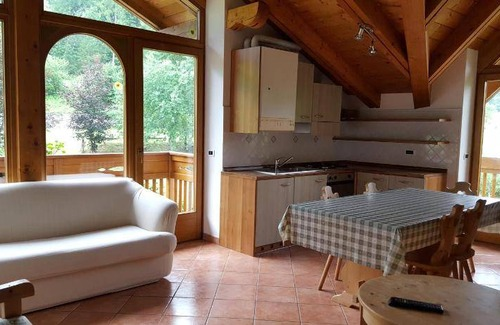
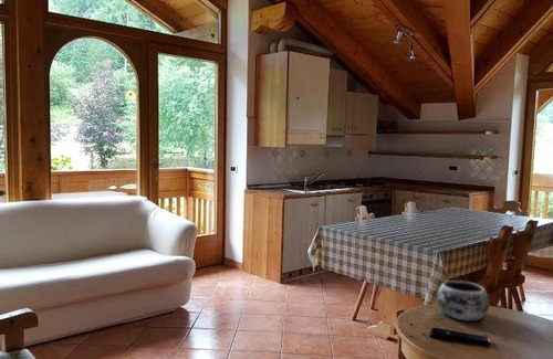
+ decorative bowl [436,279,490,323]
